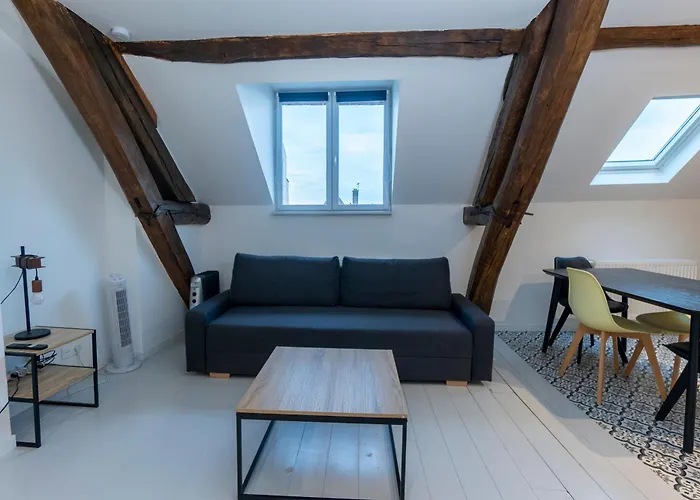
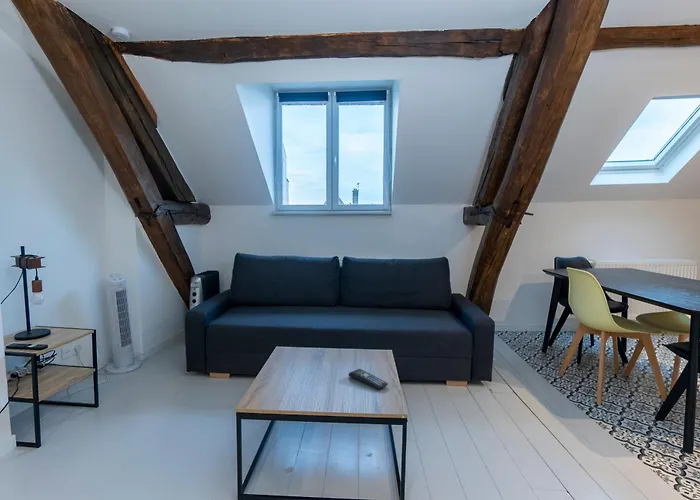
+ remote control [348,368,389,390]
